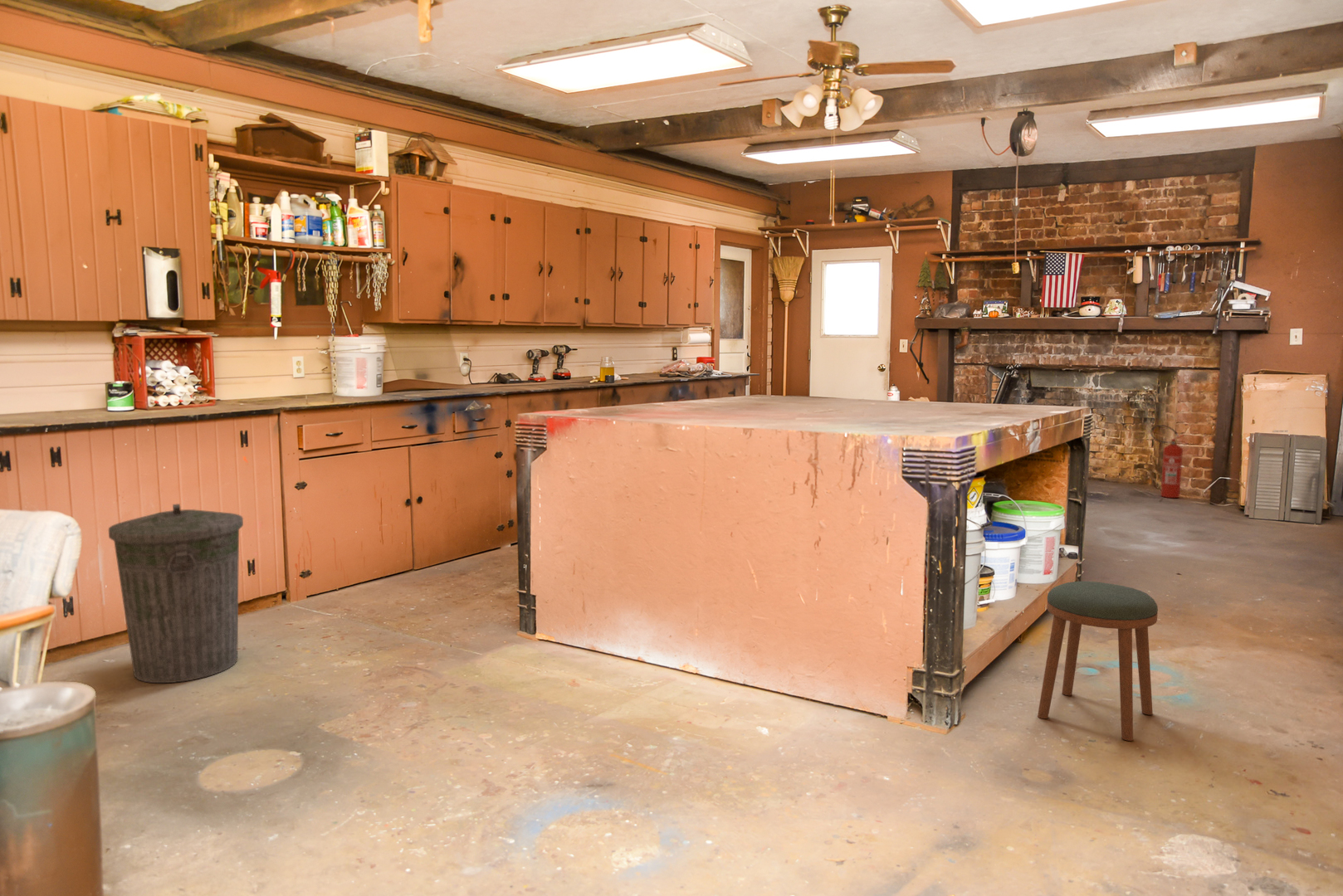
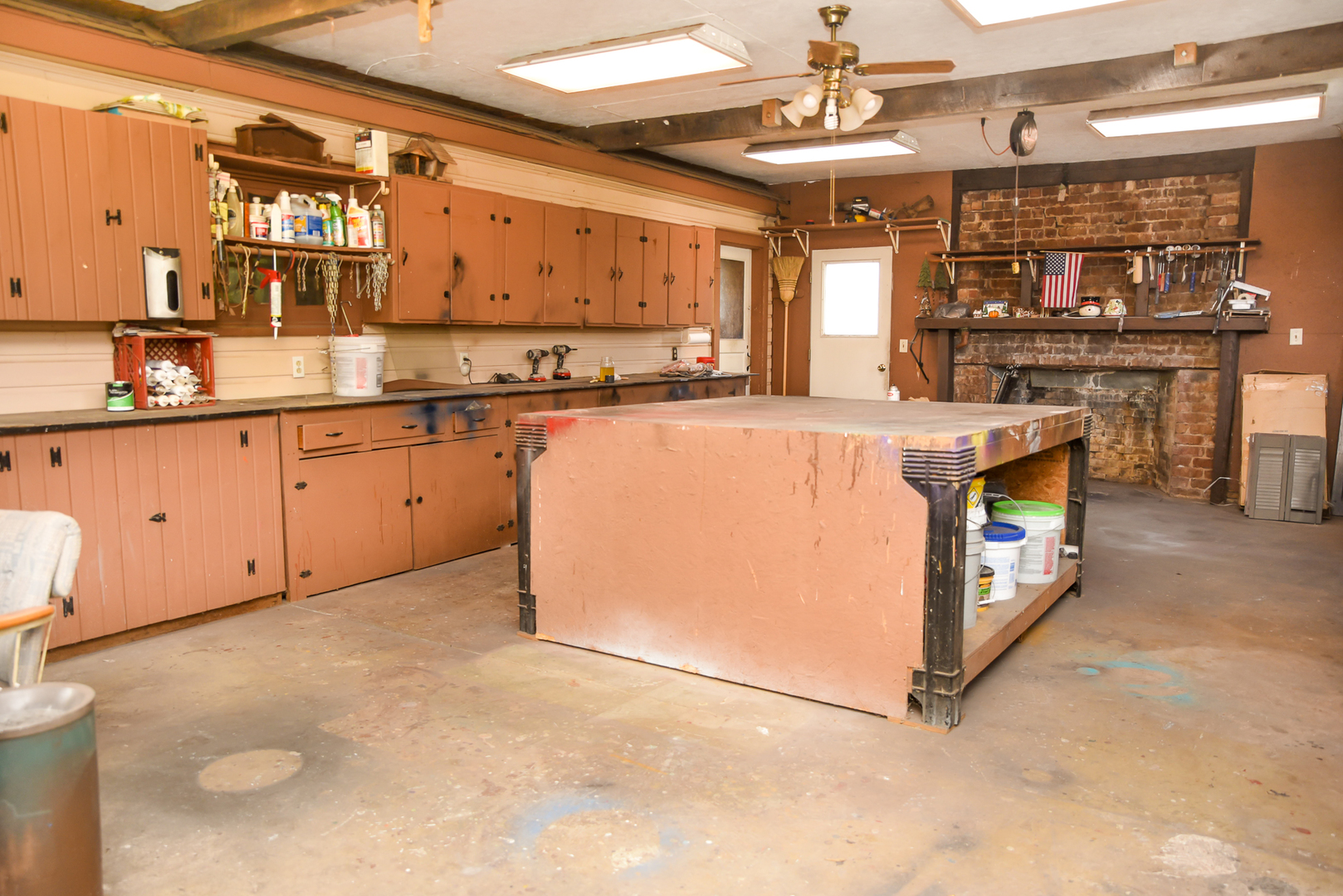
- fire extinguisher [1150,424,1188,499]
- trash can [108,503,244,684]
- stool [1037,581,1159,742]
